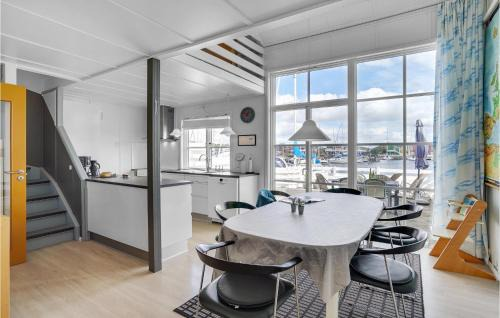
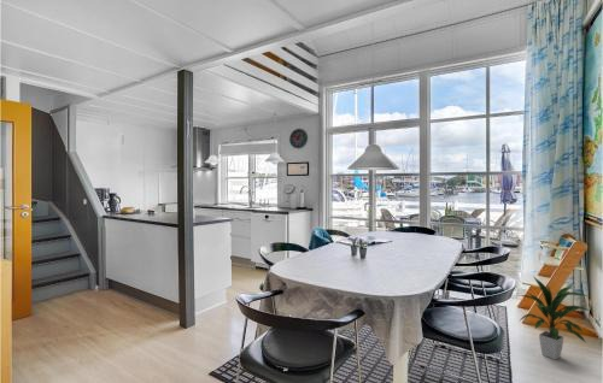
+ indoor plant [517,275,591,361]
